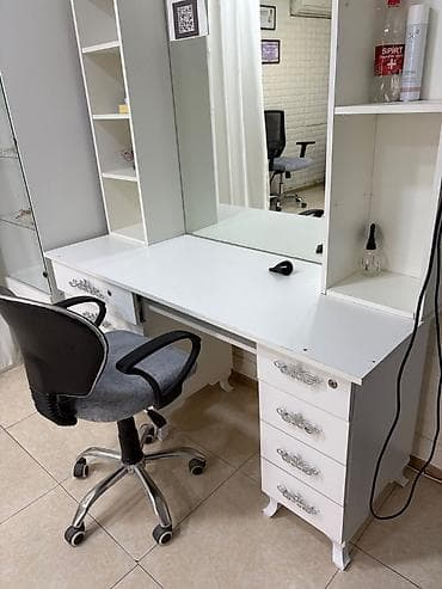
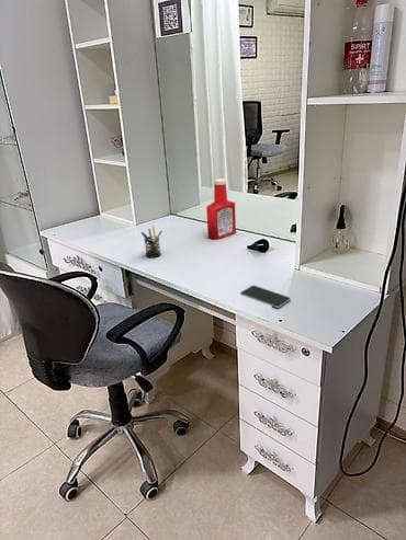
+ smartphone [239,285,292,309]
+ pen holder [140,226,163,258]
+ soap bottle [205,177,237,241]
